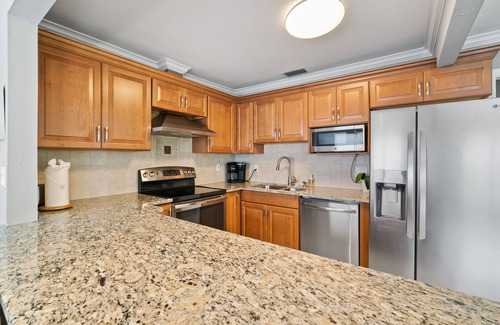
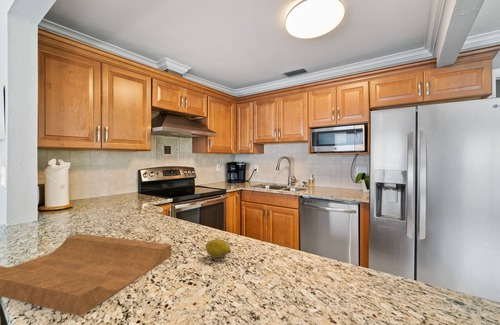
+ fruit [204,238,232,259]
+ cutting board [0,233,172,317]
